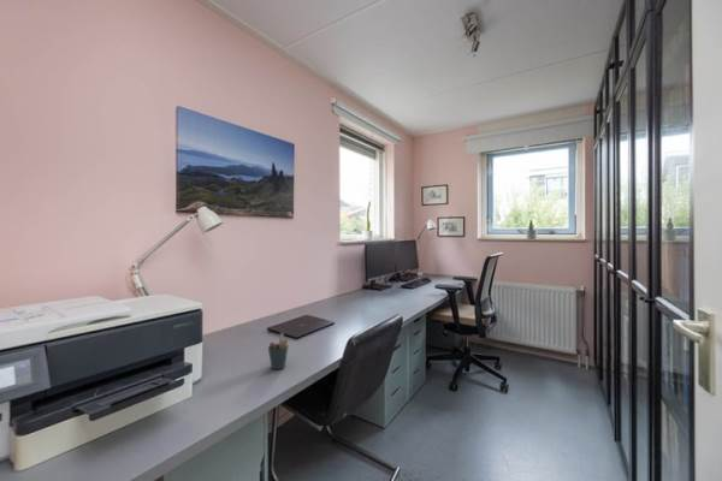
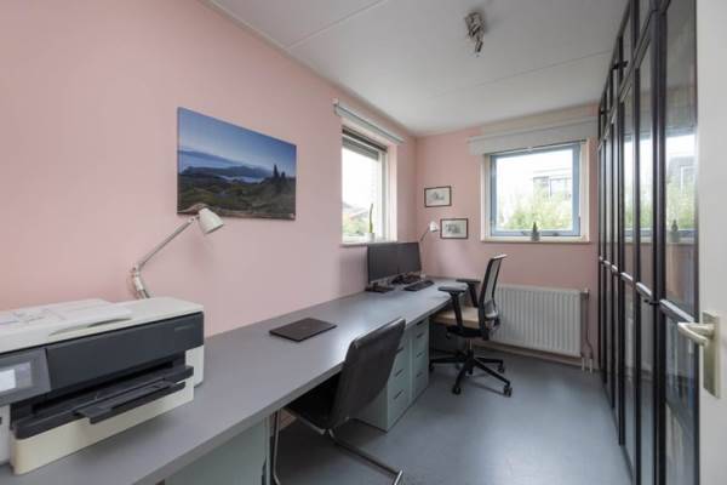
- pen holder [267,332,289,370]
